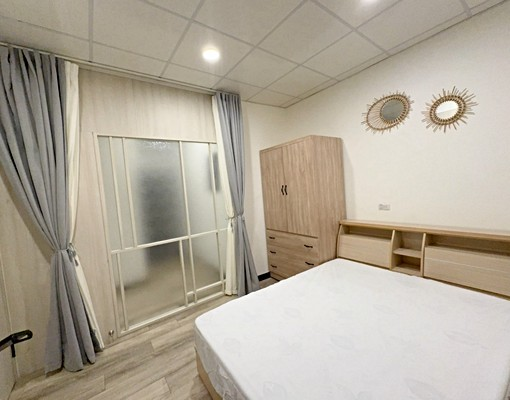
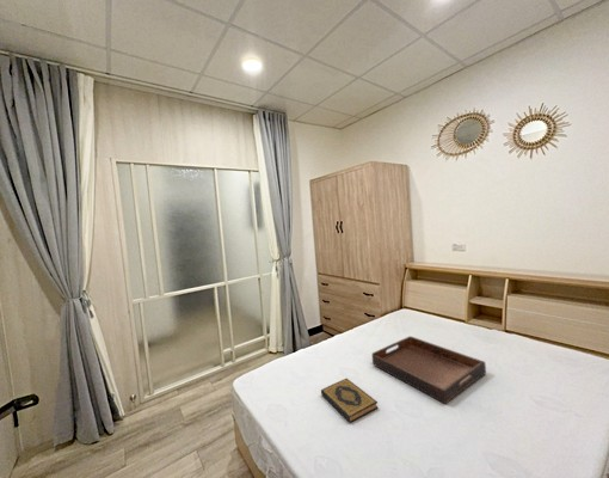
+ hardback book [320,378,380,424]
+ serving tray [371,335,487,405]
